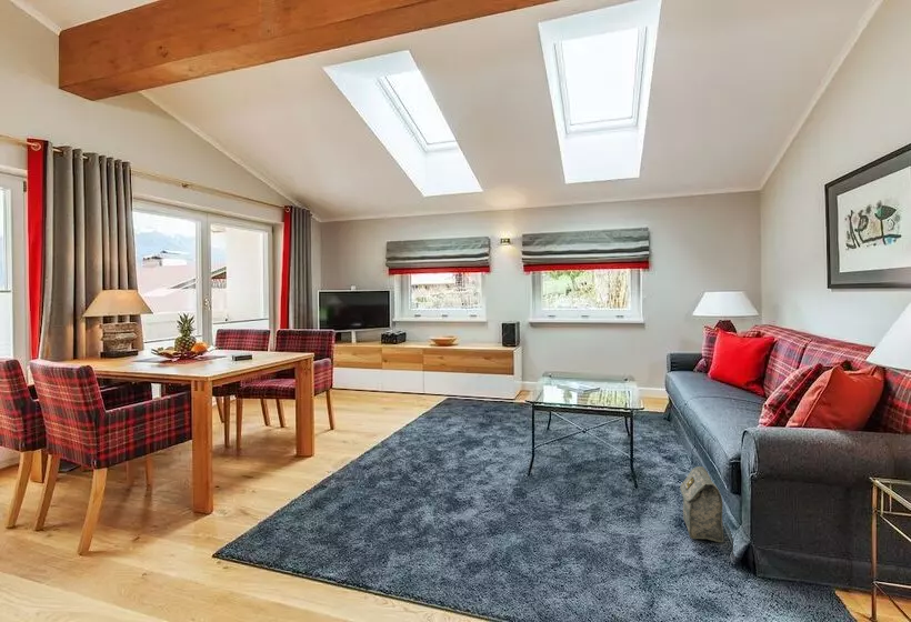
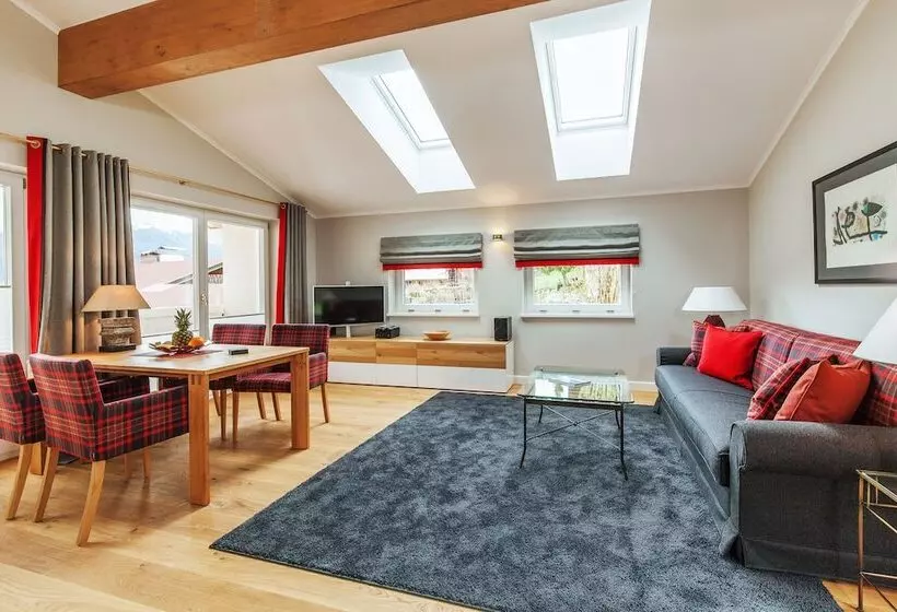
- bag [679,465,724,543]
